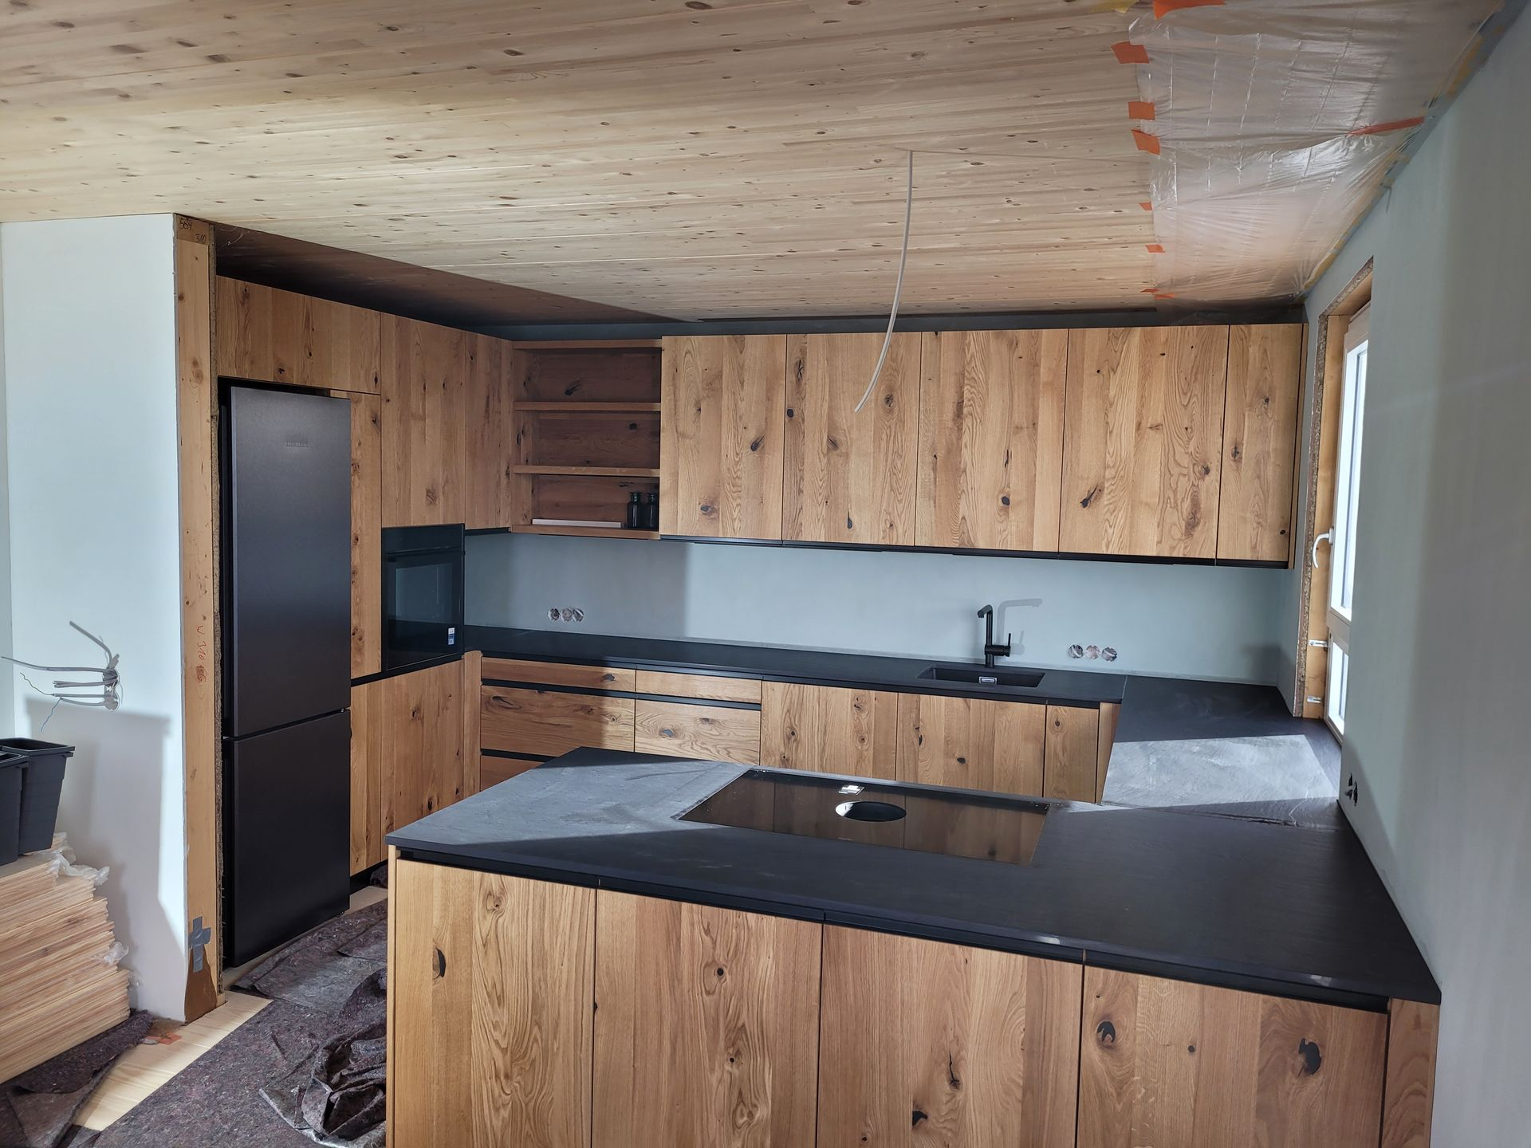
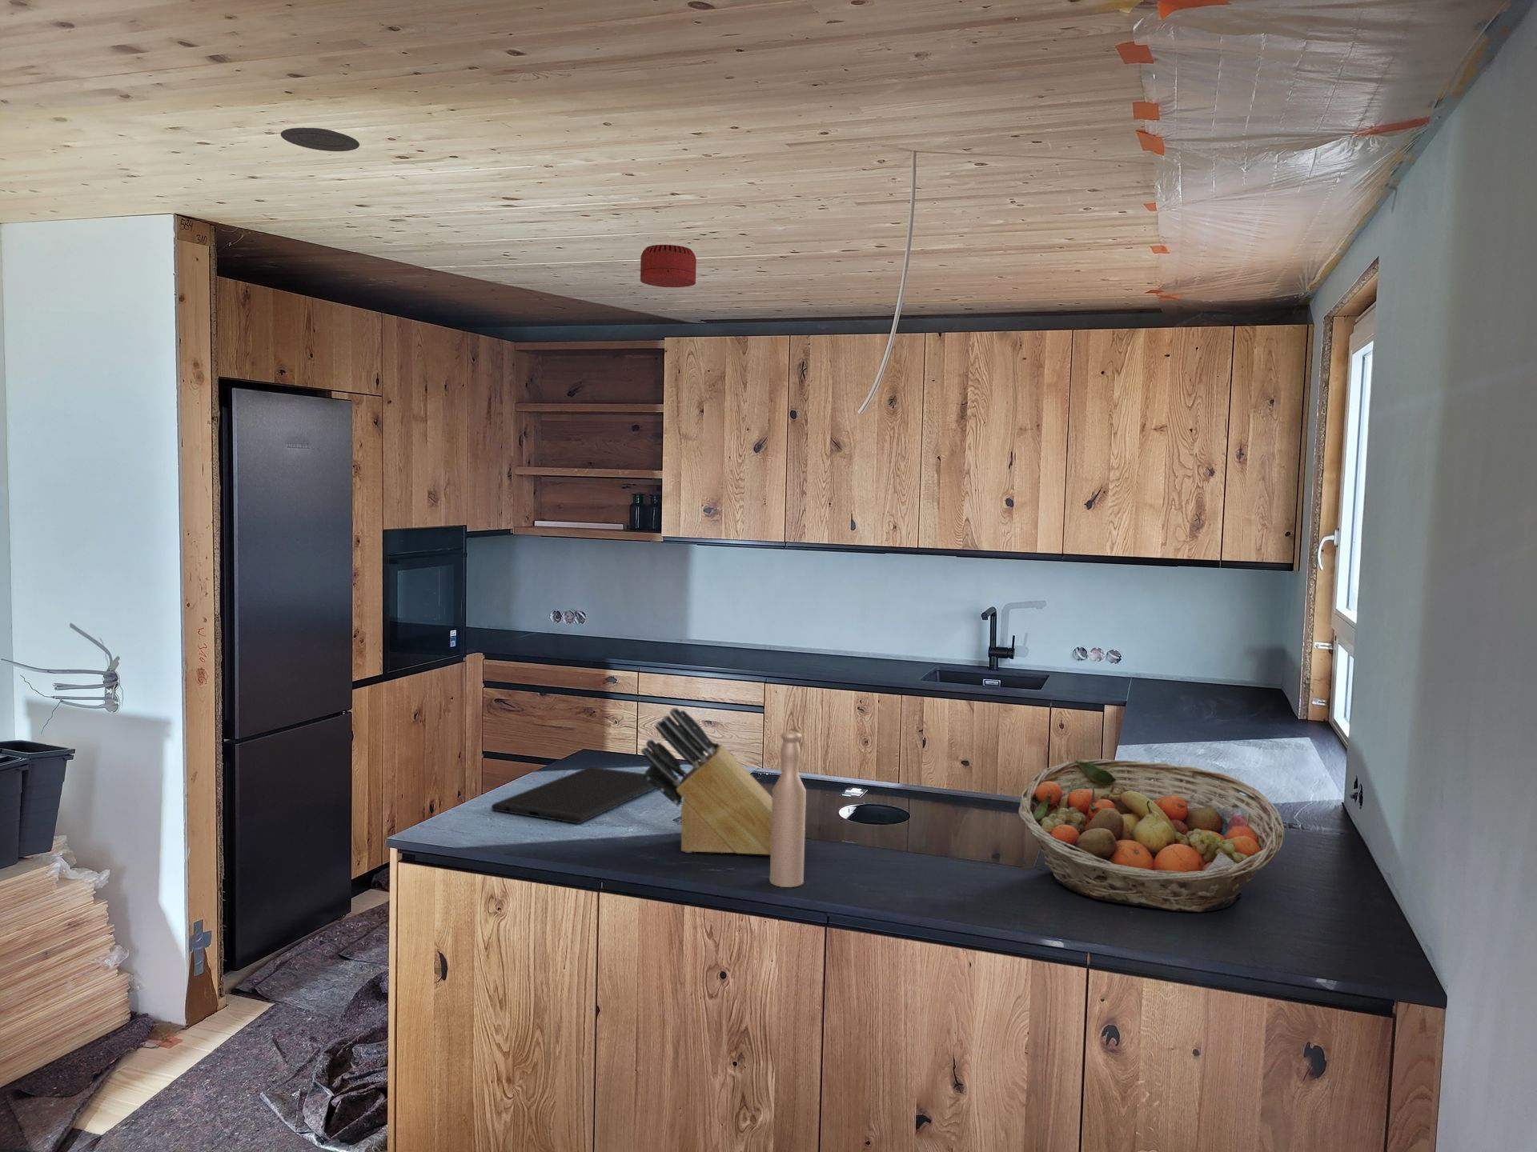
+ bottle [770,731,807,888]
+ recessed light [280,127,361,152]
+ knife block [640,707,772,856]
+ cutting board [490,766,656,824]
+ smoke detector [640,244,697,288]
+ fruit basket [1018,759,1285,912]
